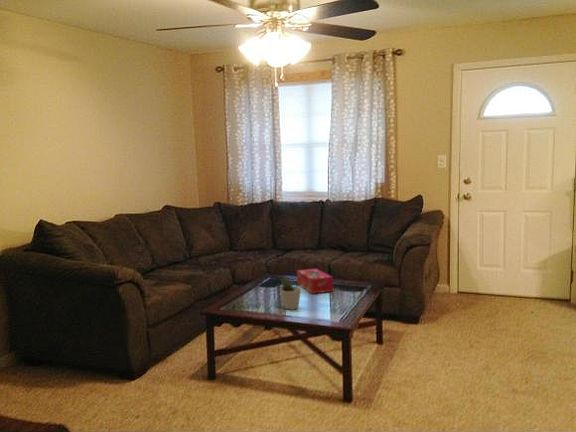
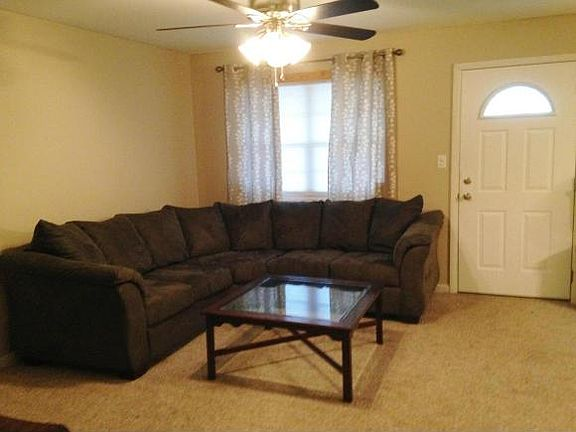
- potted plant [277,277,302,311]
- tissue box [296,268,334,295]
